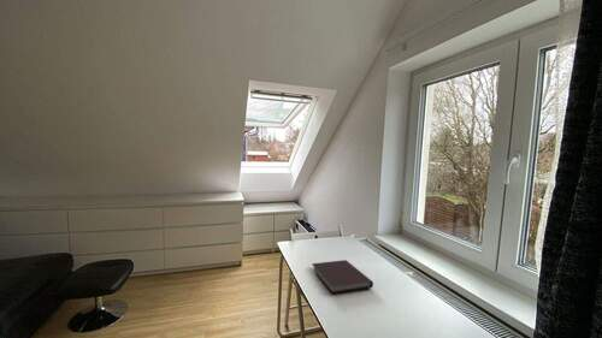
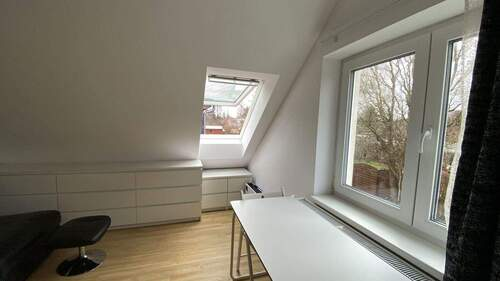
- notebook [311,259,374,295]
